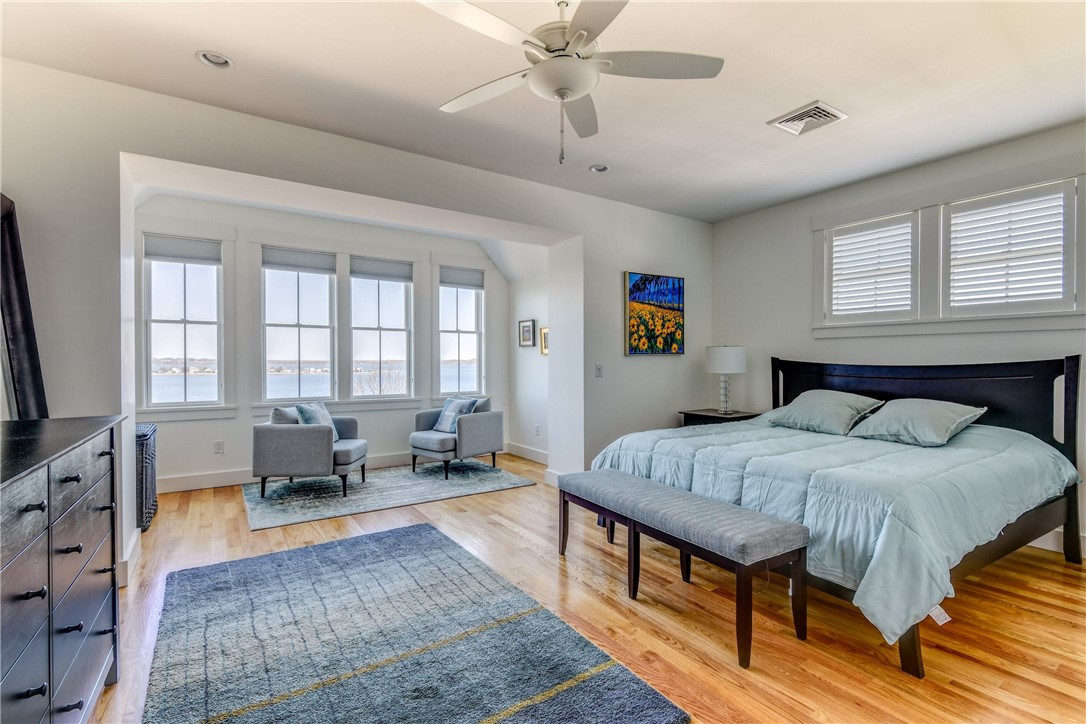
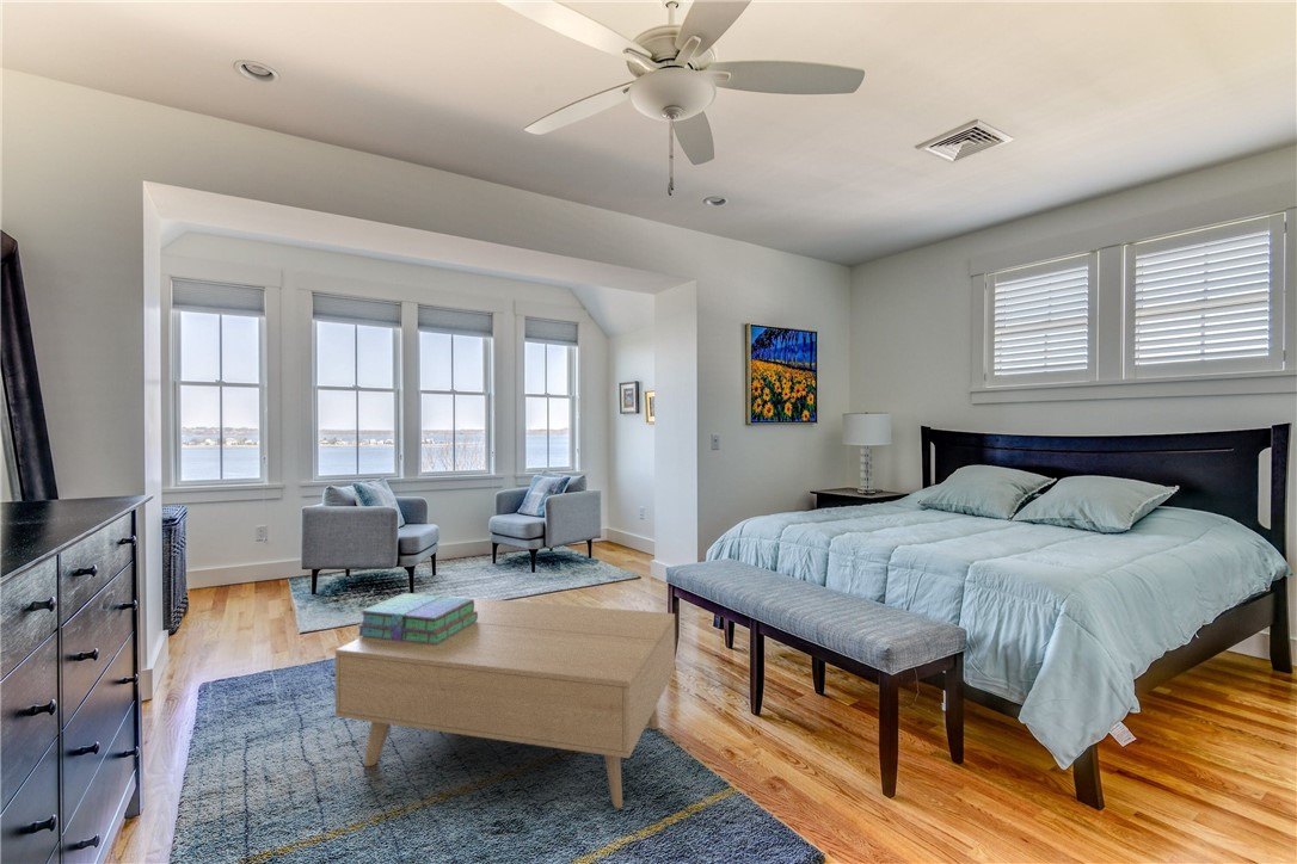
+ coffee table [334,595,676,809]
+ stack of books [356,592,478,644]
